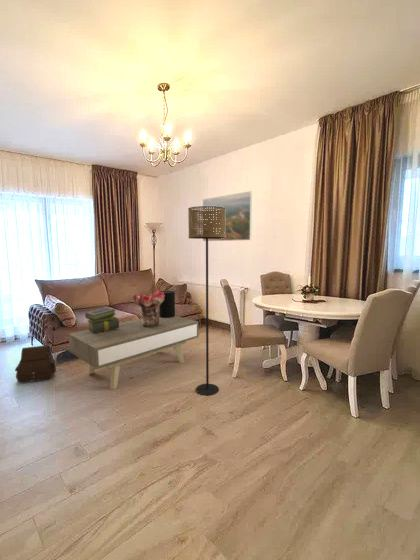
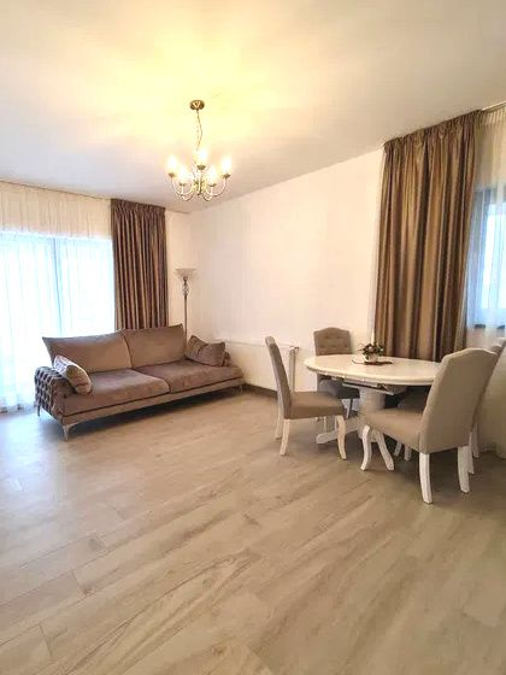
- satchel [14,344,57,384]
- coffee table [67,315,200,390]
- floor lamp [187,205,225,396]
- bouquet [131,288,165,327]
- stack of books [84,306,120,334]
- decorative container [159,290,176,318]
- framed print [202,190,253,242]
